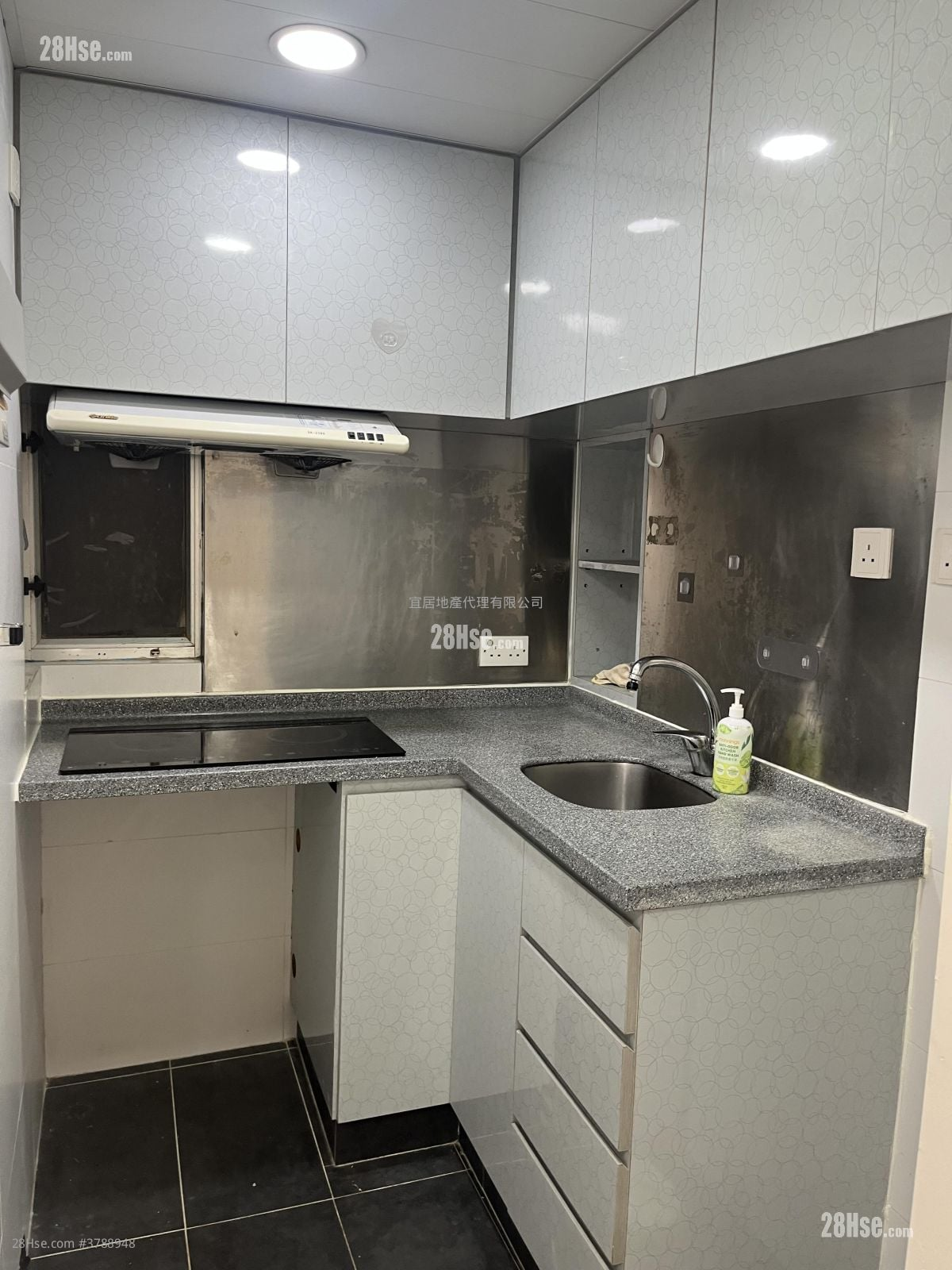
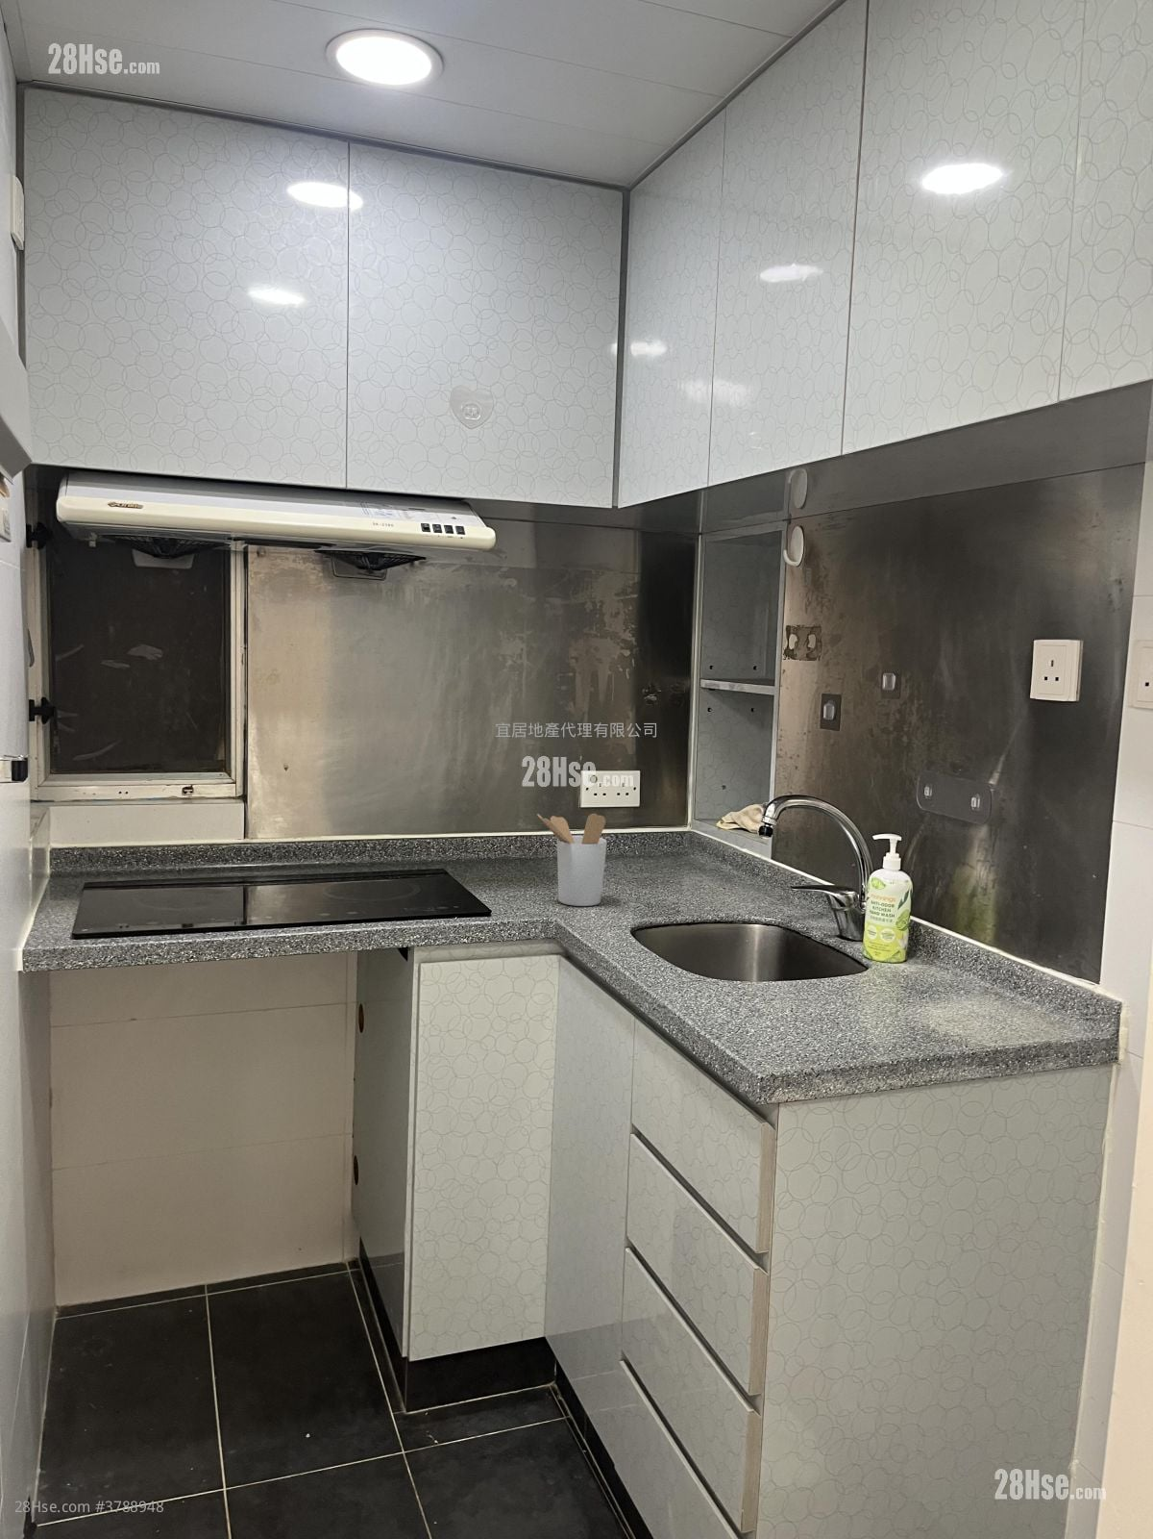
+ utensil holder [537,813,608,908]
